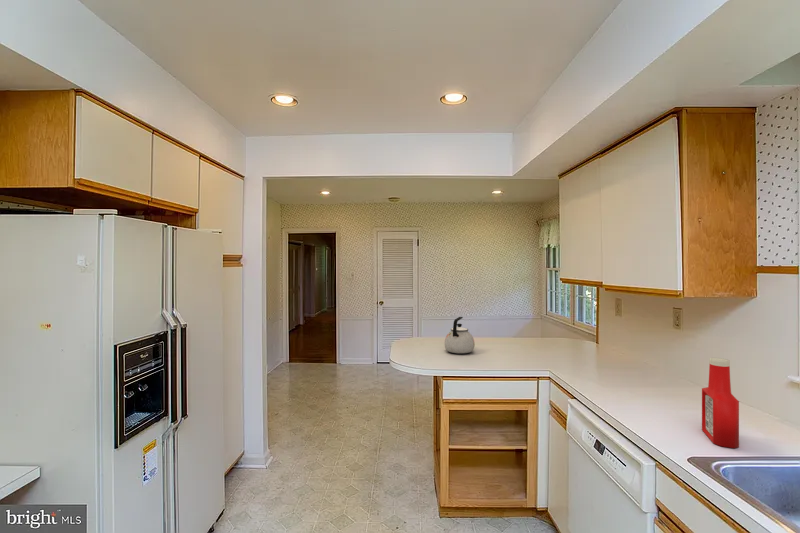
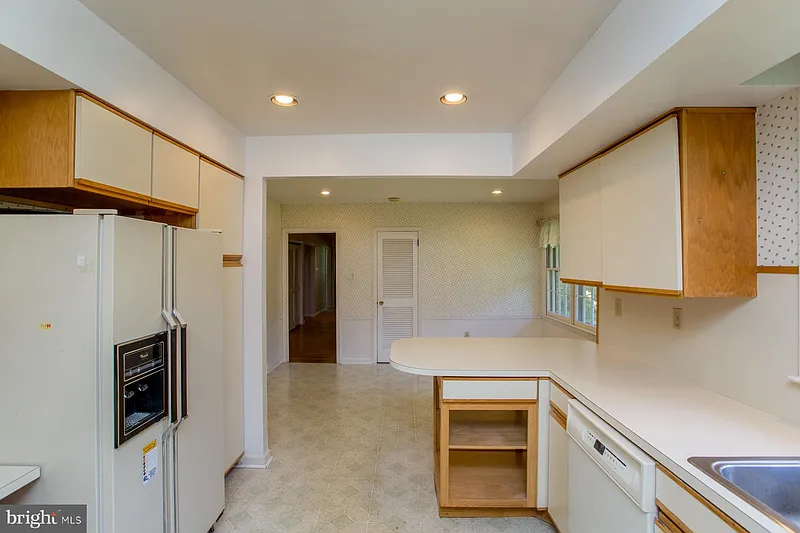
- kettle [444,316,476,354]
- soap bottle [701,357,740,449]
